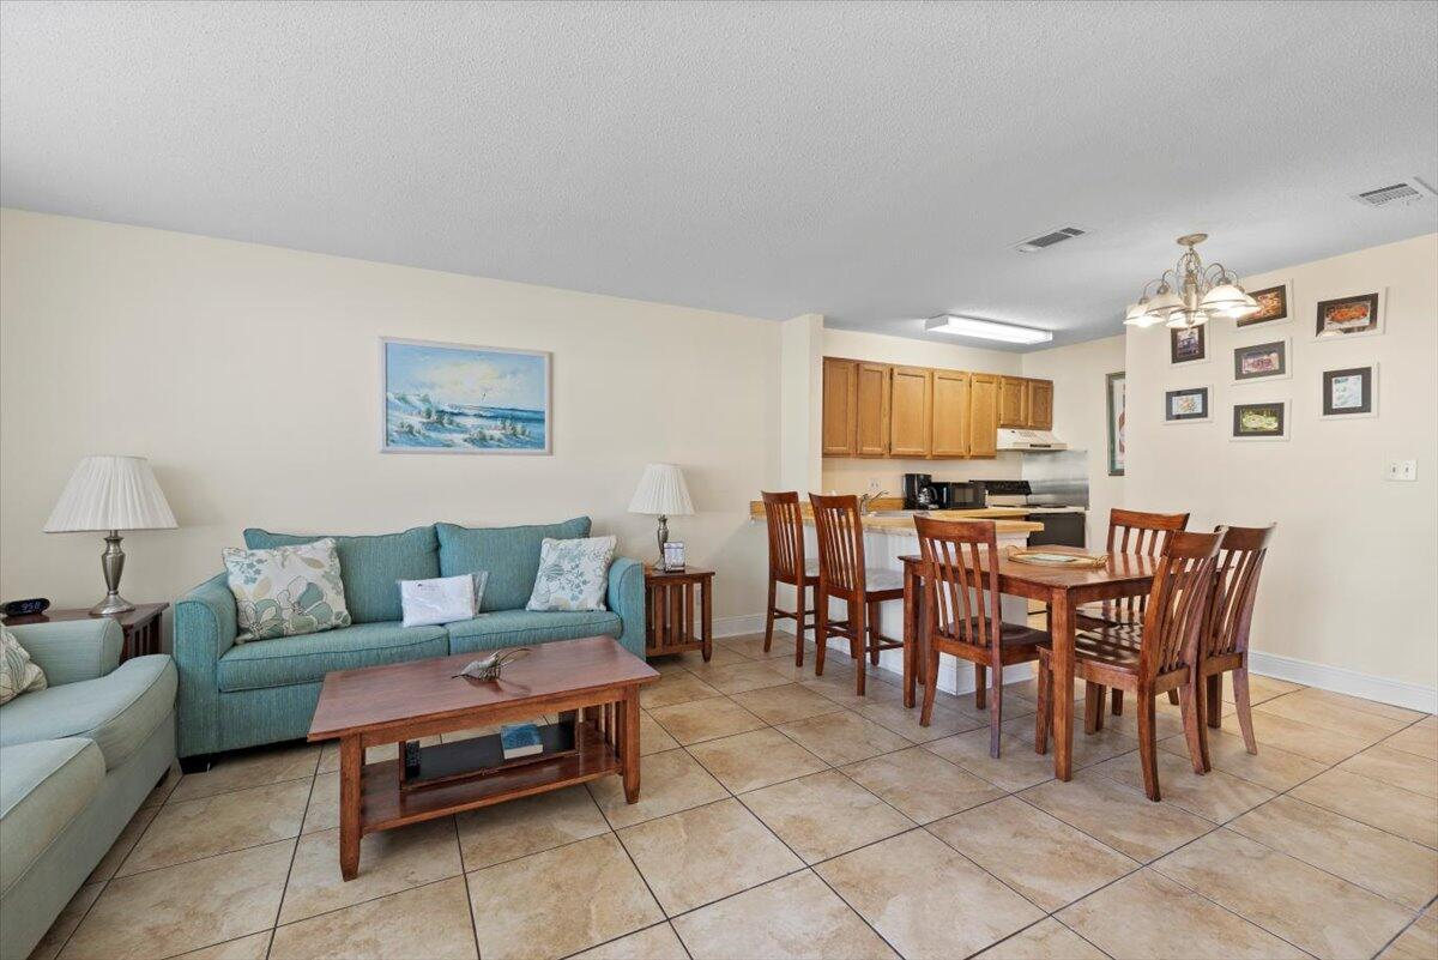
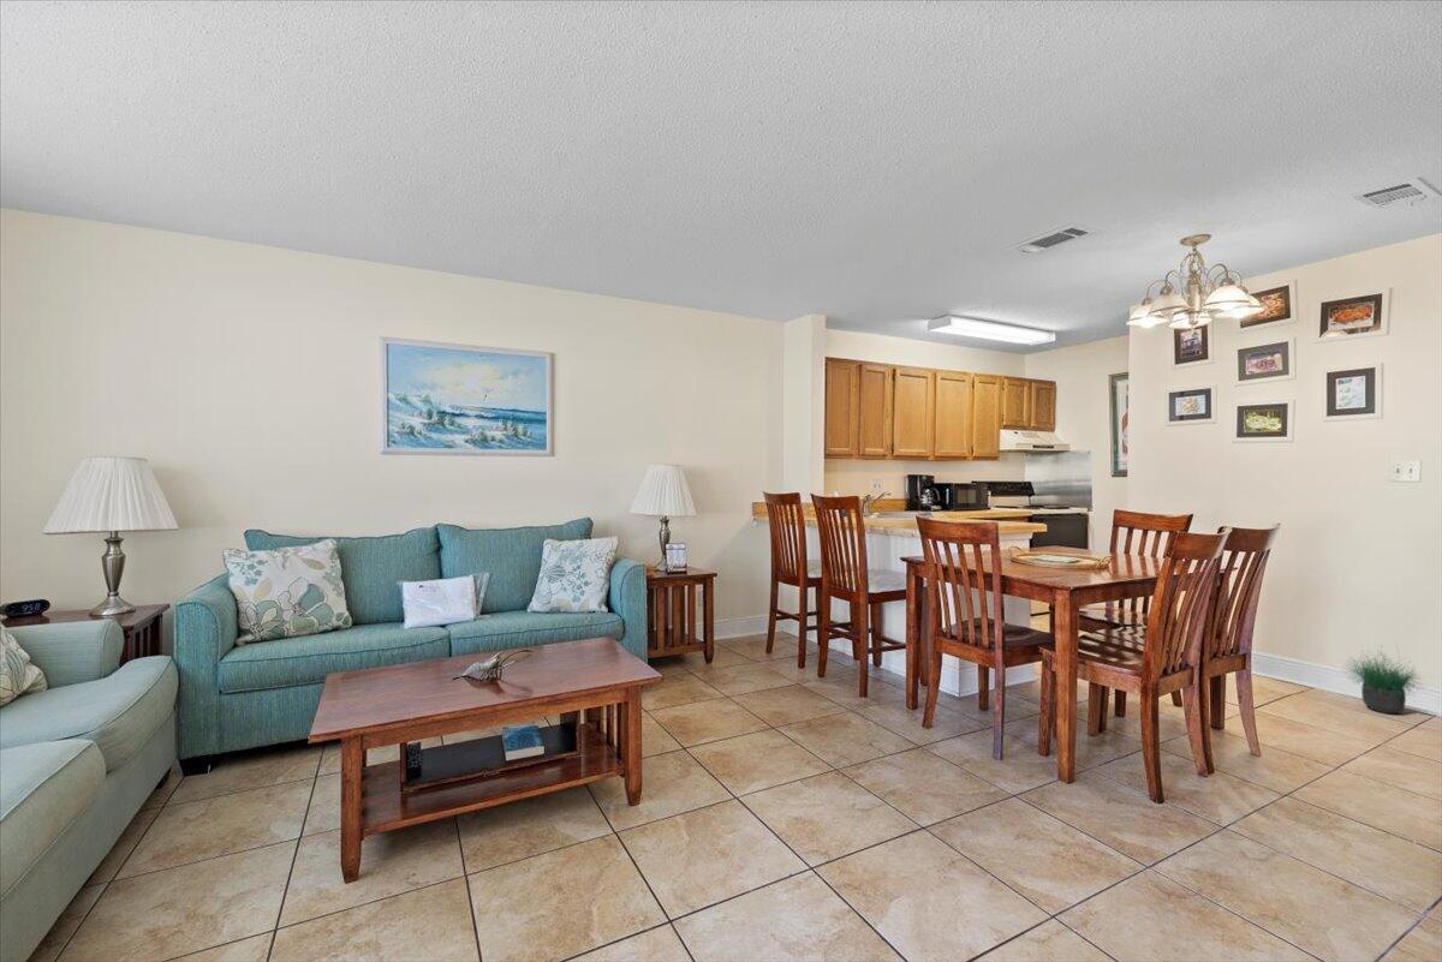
+ potted plant [1333,640,1432,715]
